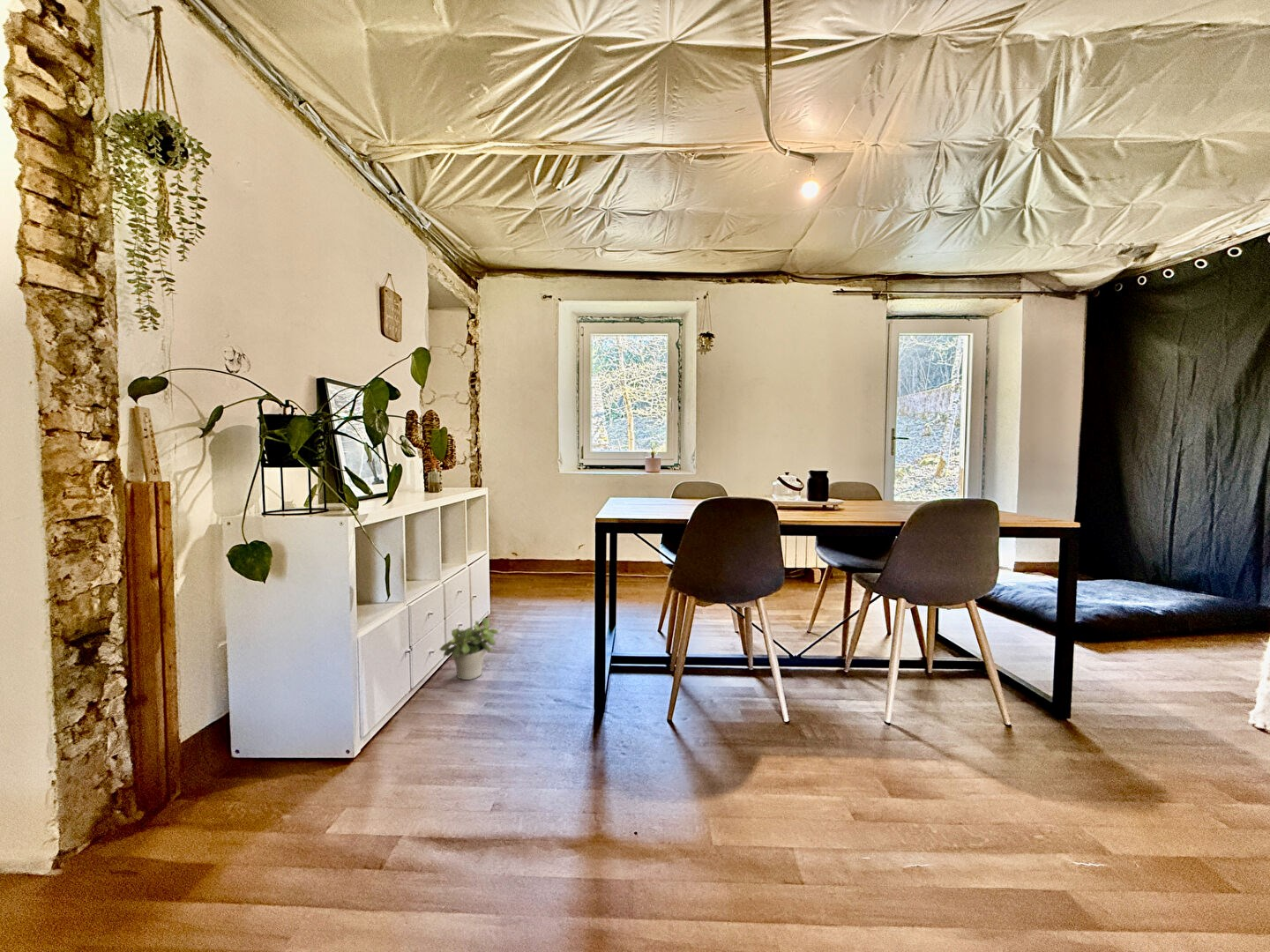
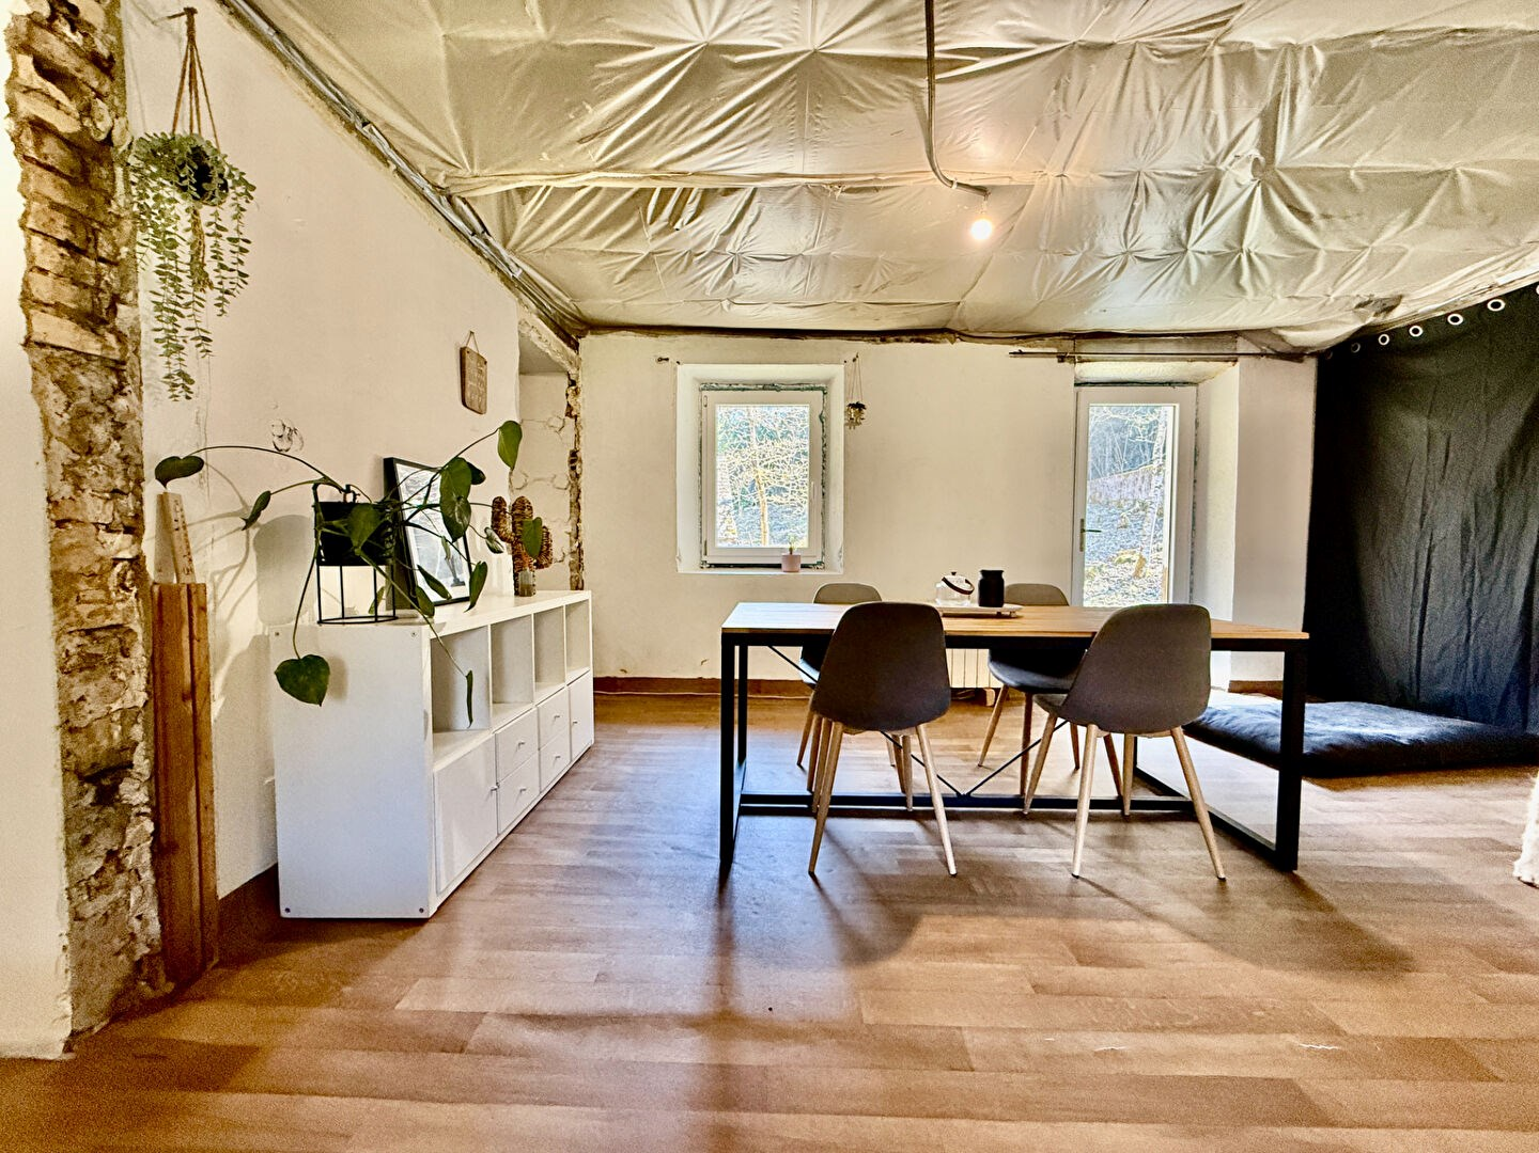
- potted plant [439,617,499,681]
